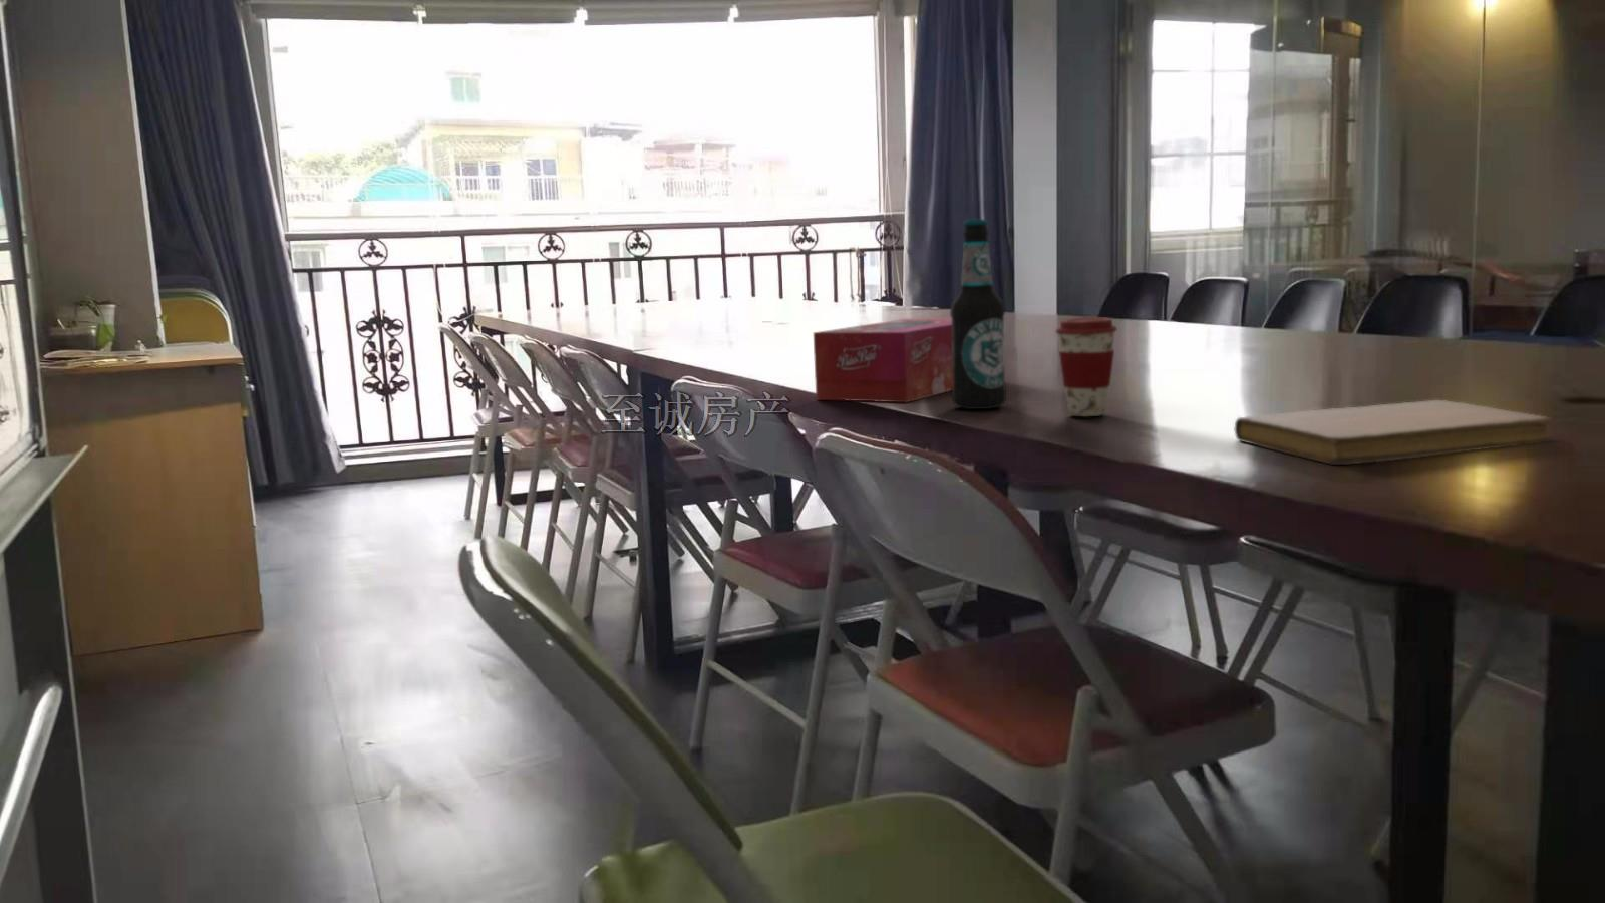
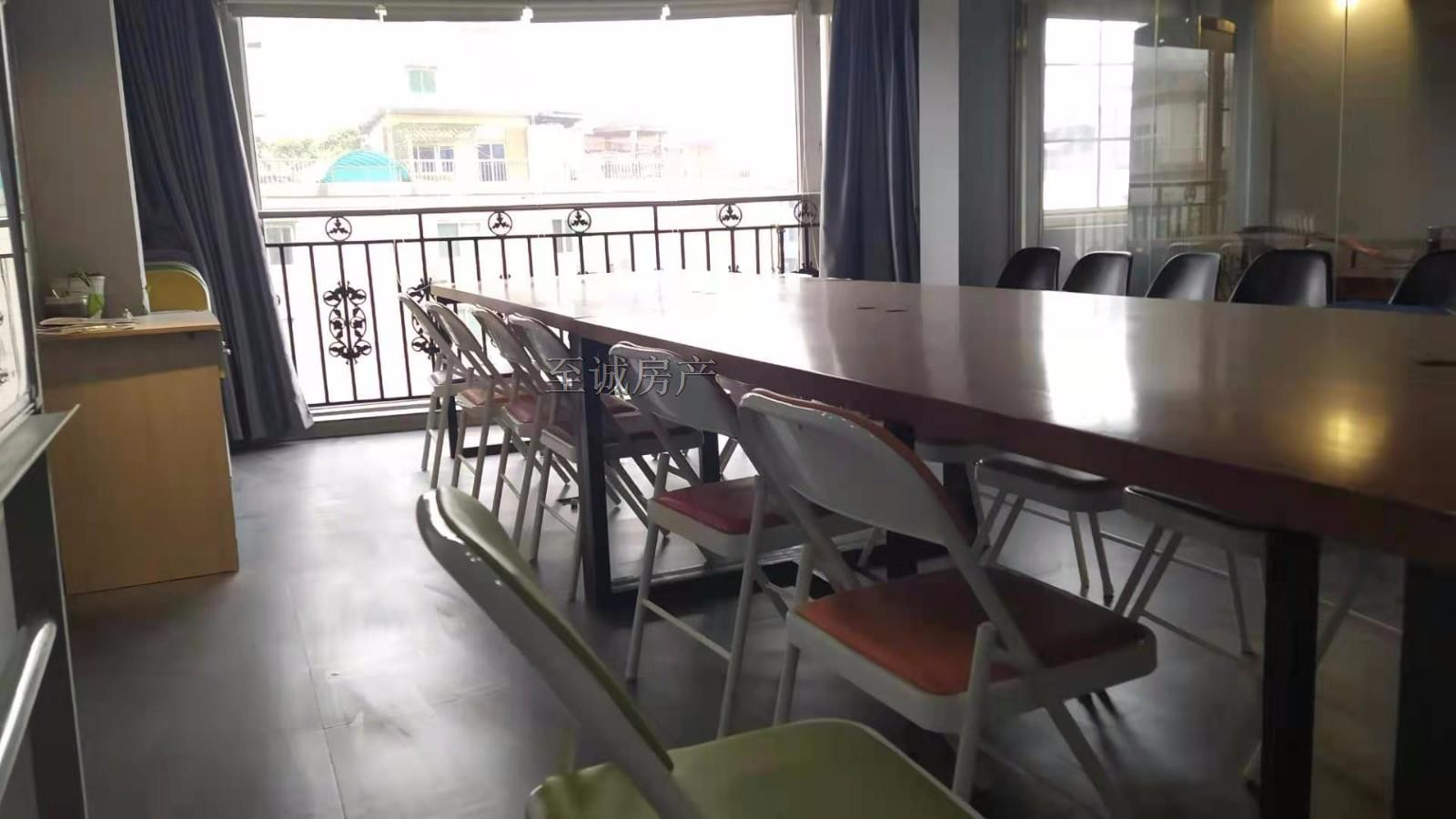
- coffee cup [1054,316,1119,418]
- notebook [1234,399,1555,465]
- bottle [949,218,1008,410]
- tissue box [812,318,952,404]
